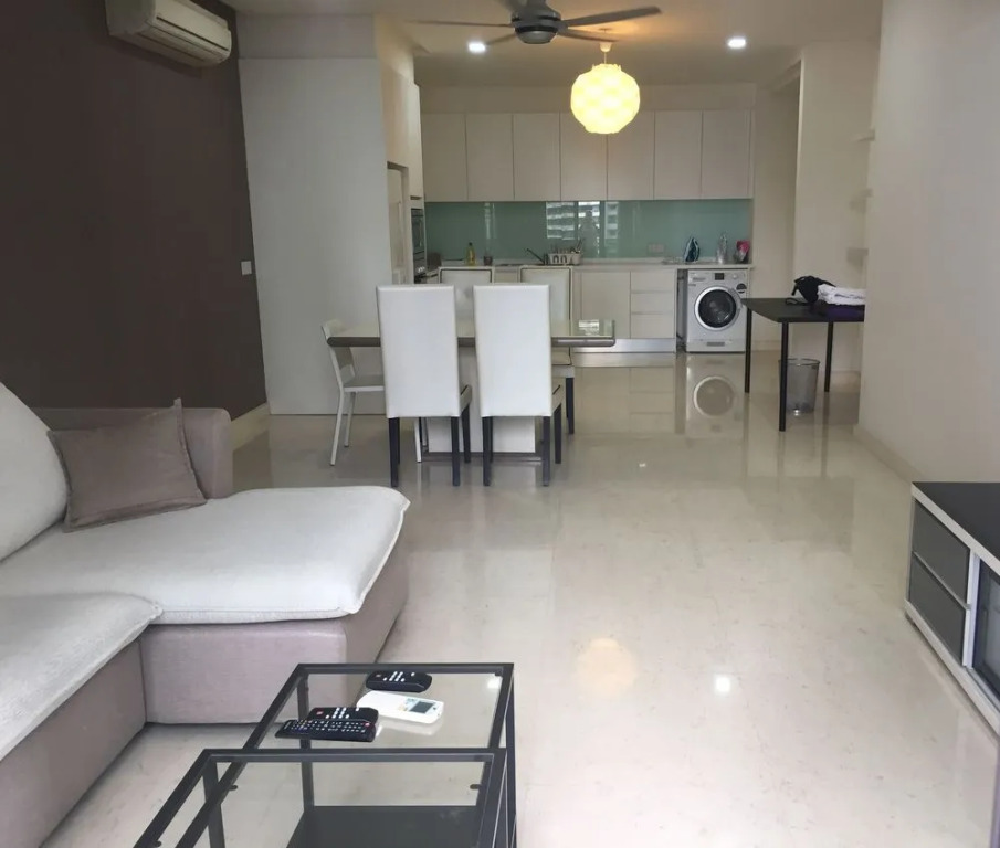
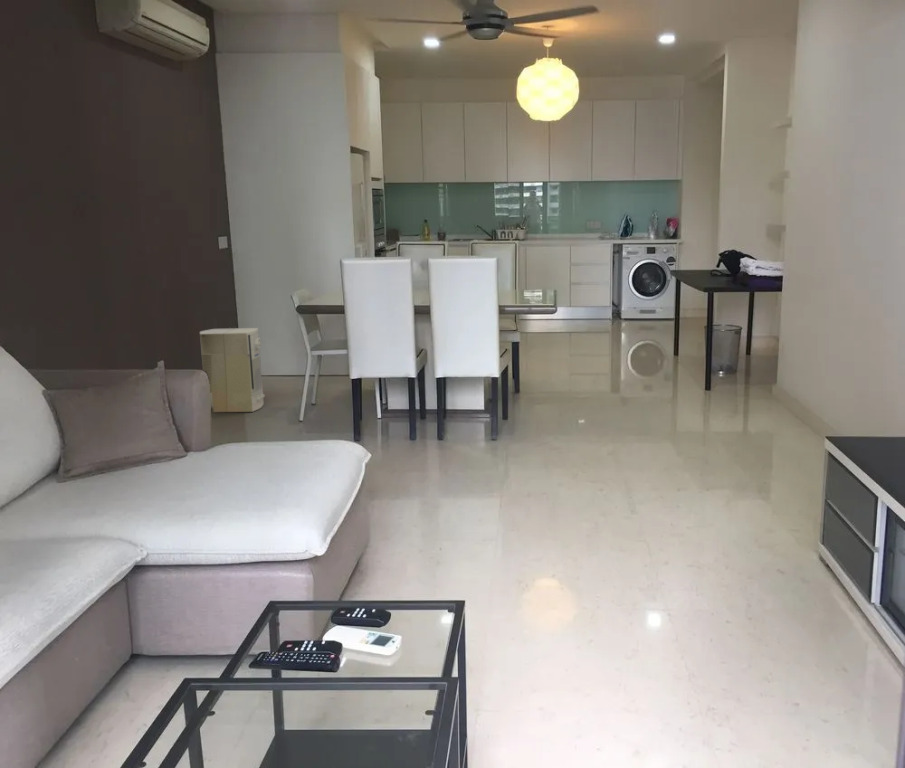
+ air purifier [199,327,266,413]
